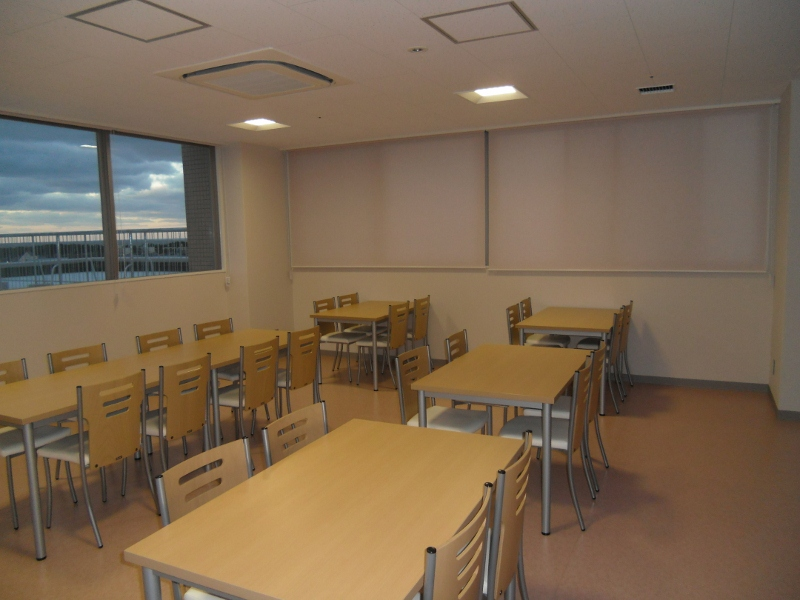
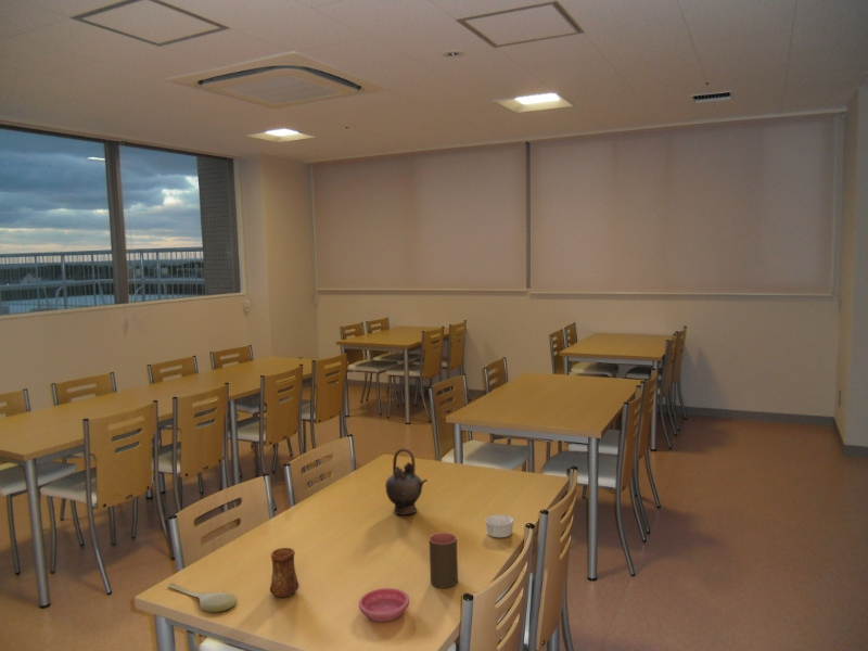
+ cup [269,547,299,599]
+ ramekin [484,513,514,538]
+ teapot [384,447,429,515]
+ cup [429,532,459,589]
+ spoon [167,583,238,613]
+ saucer [358,587,410,623]
